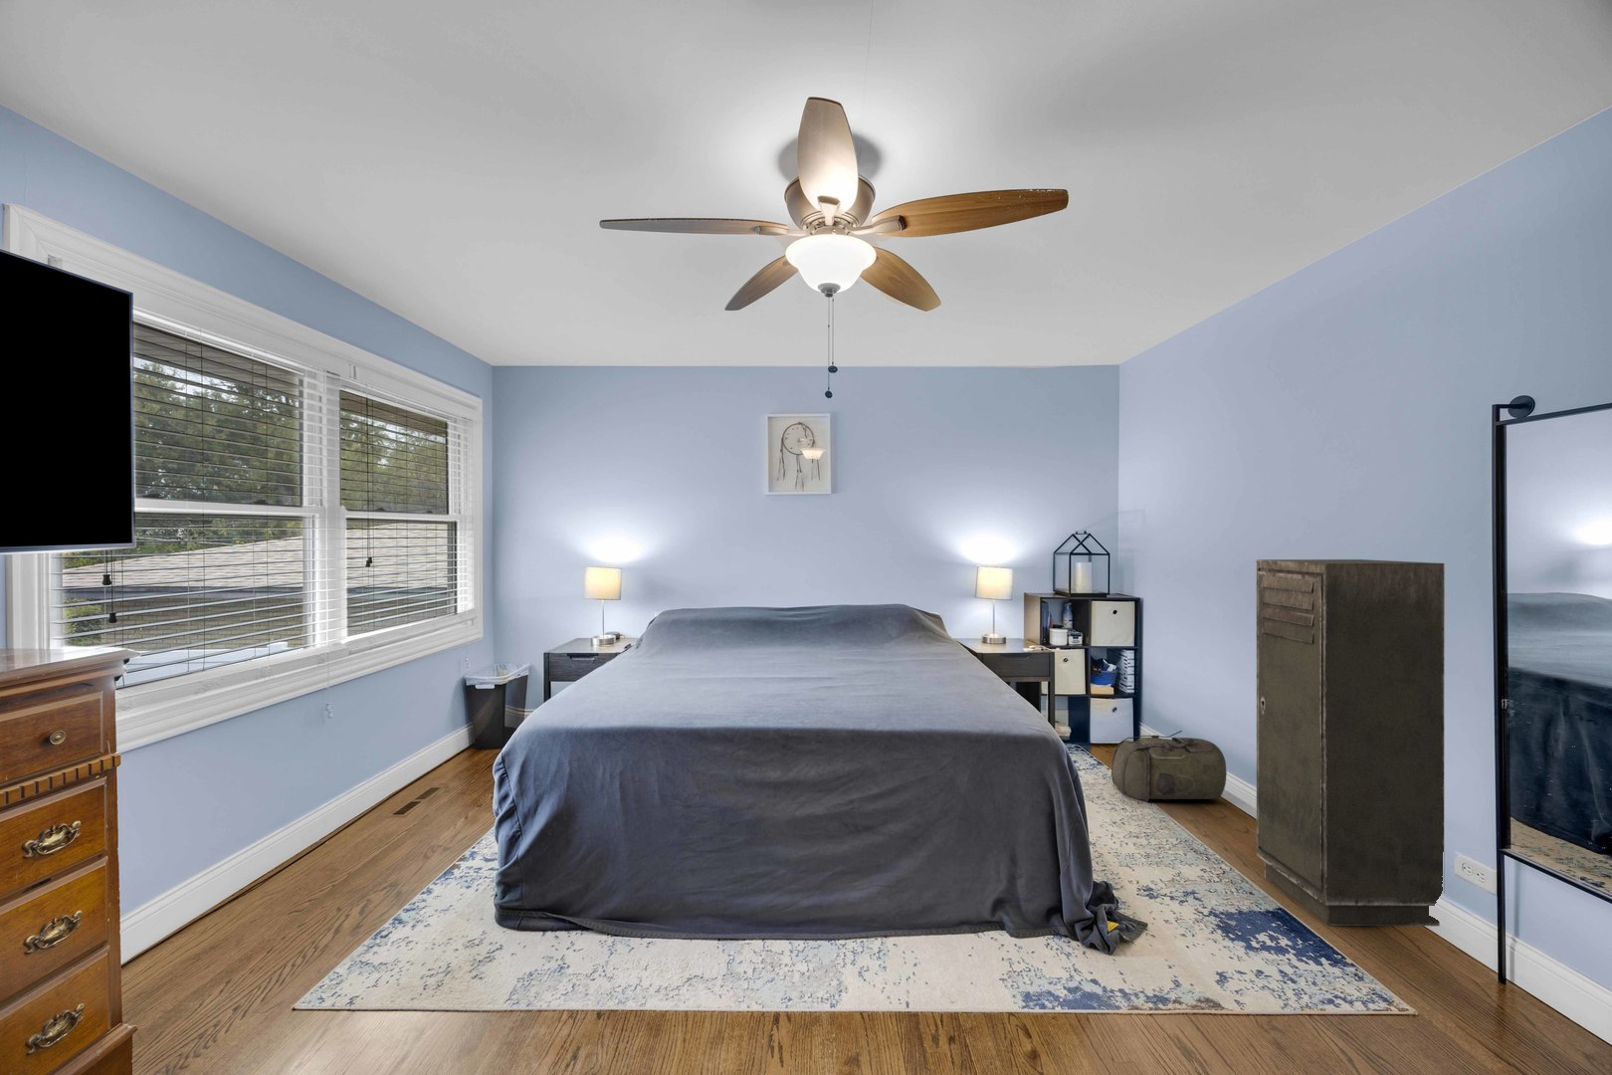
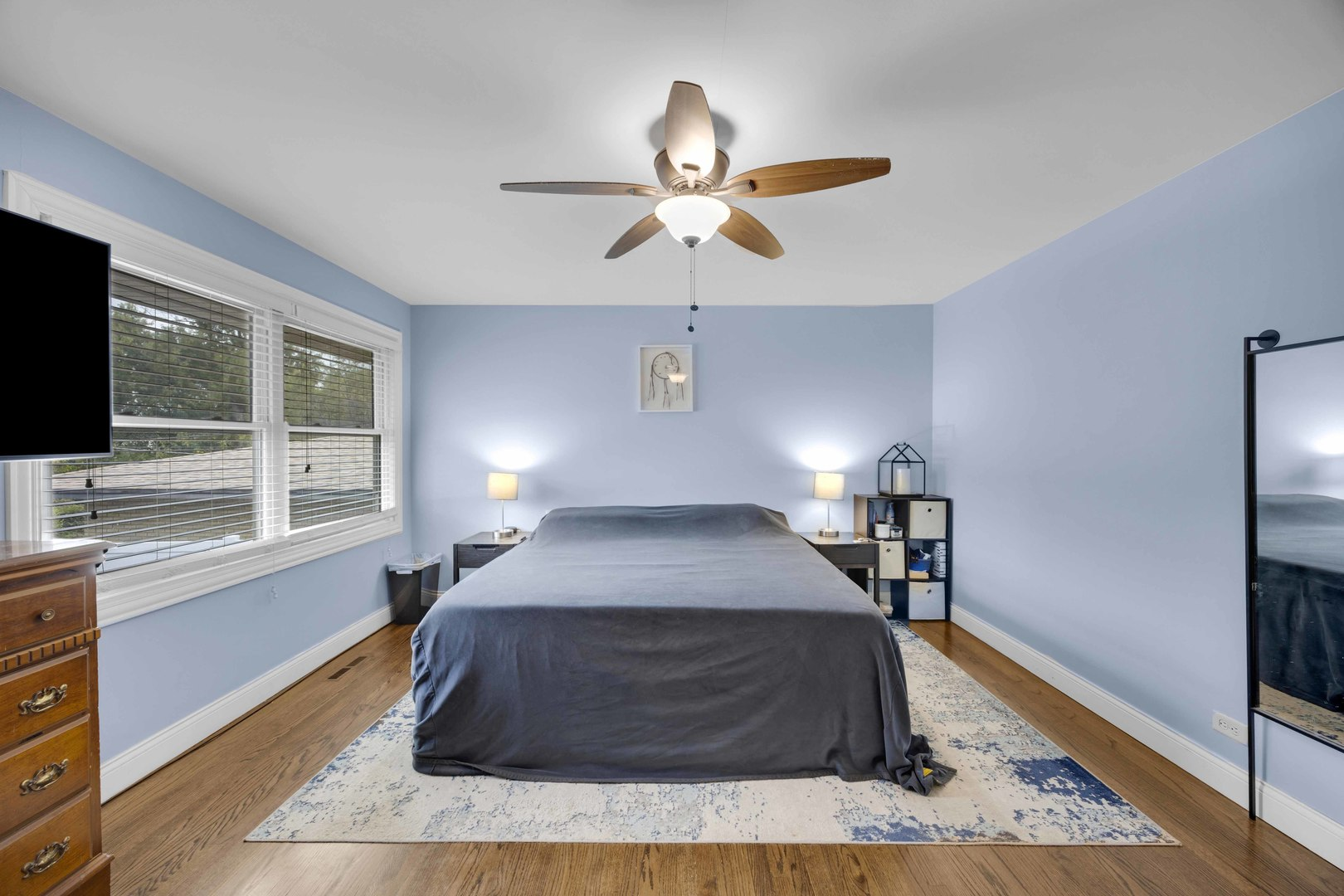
- storage cabinet [1256,558,1445,926]
- backpack [1111,729,1228,804]
